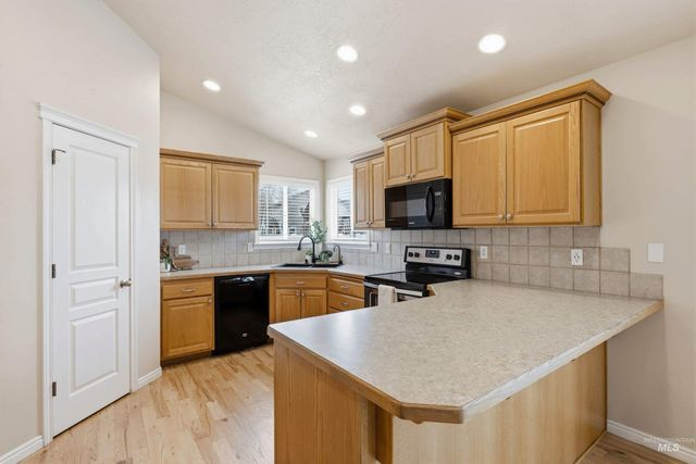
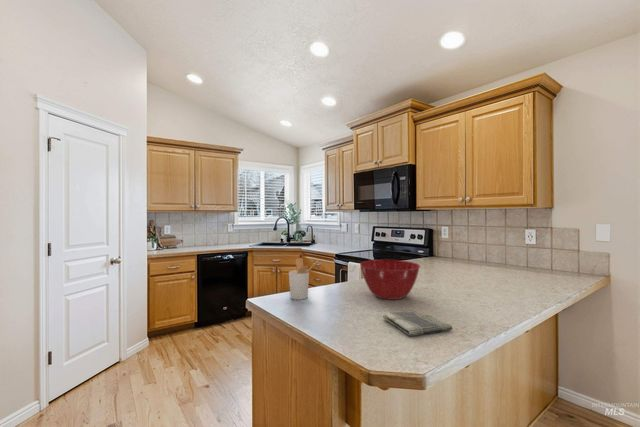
+ dish towel [382,309,454,337]
+ utensil holder [288,257,320,301]
+ mixing bowl [359,259,421,301]
